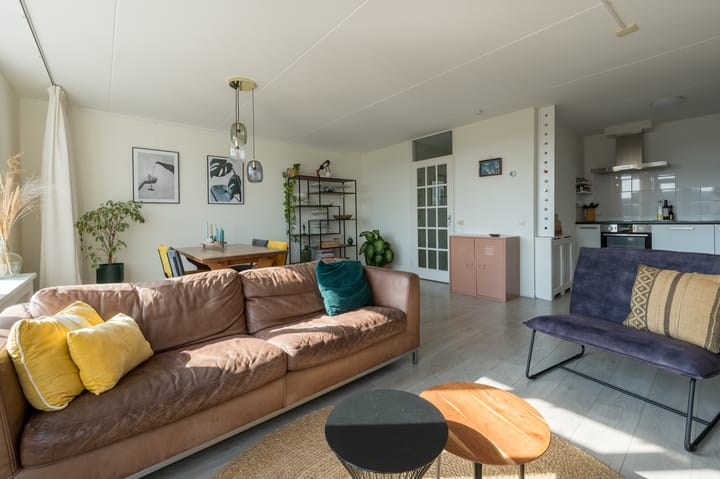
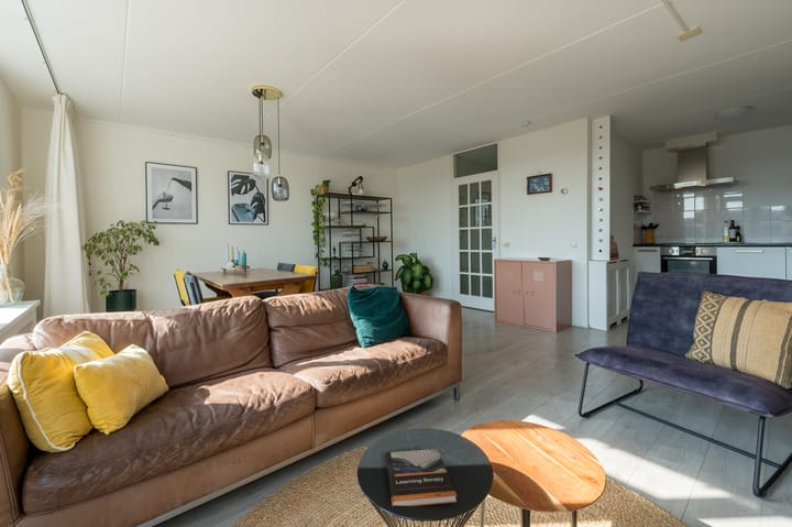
+ book [384,448,458,507]
